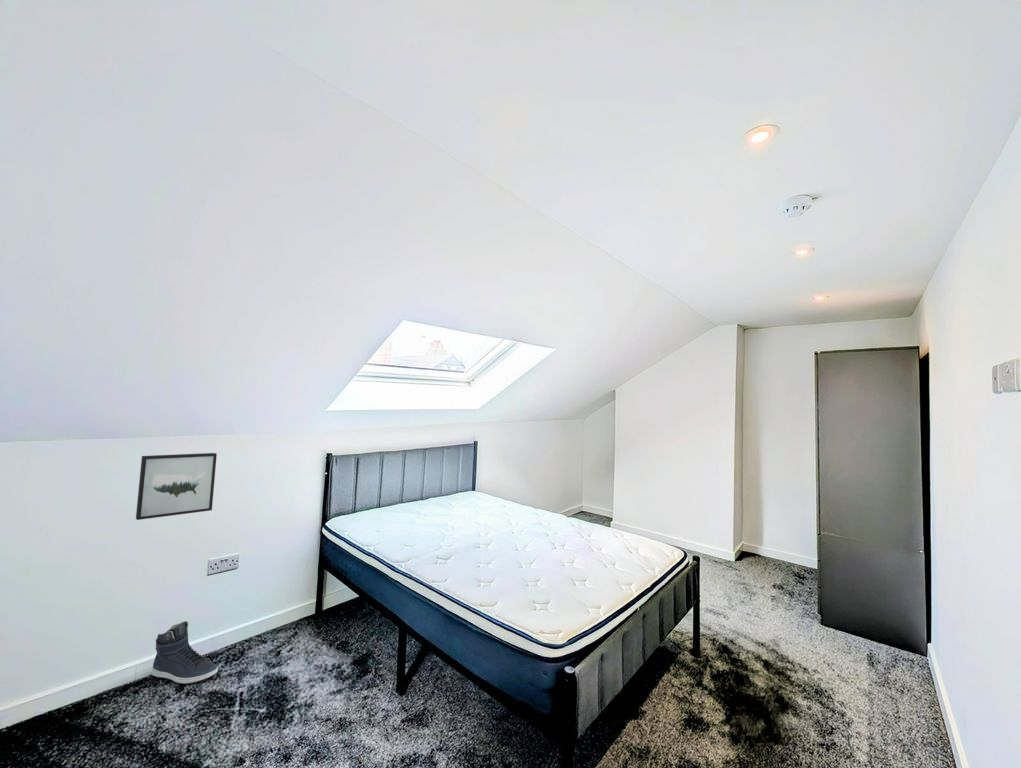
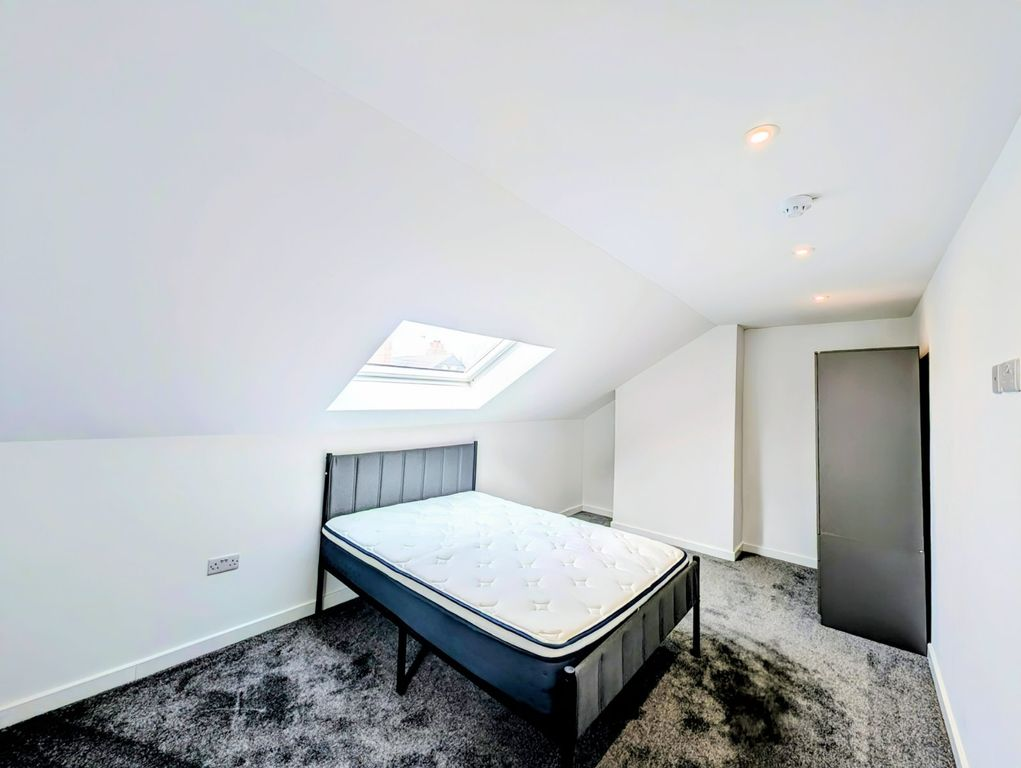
- wall art [135,452,218,521]
- sneaker [151,620,219,685]
